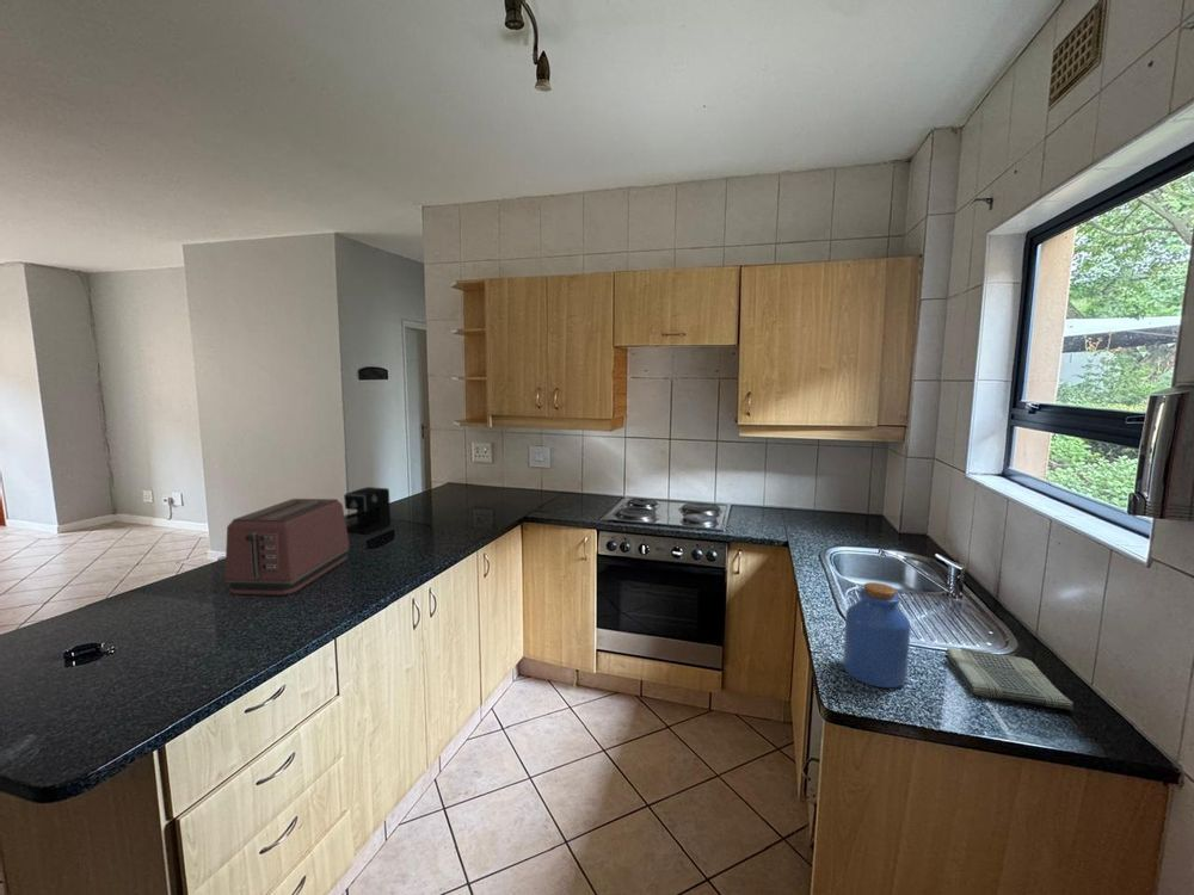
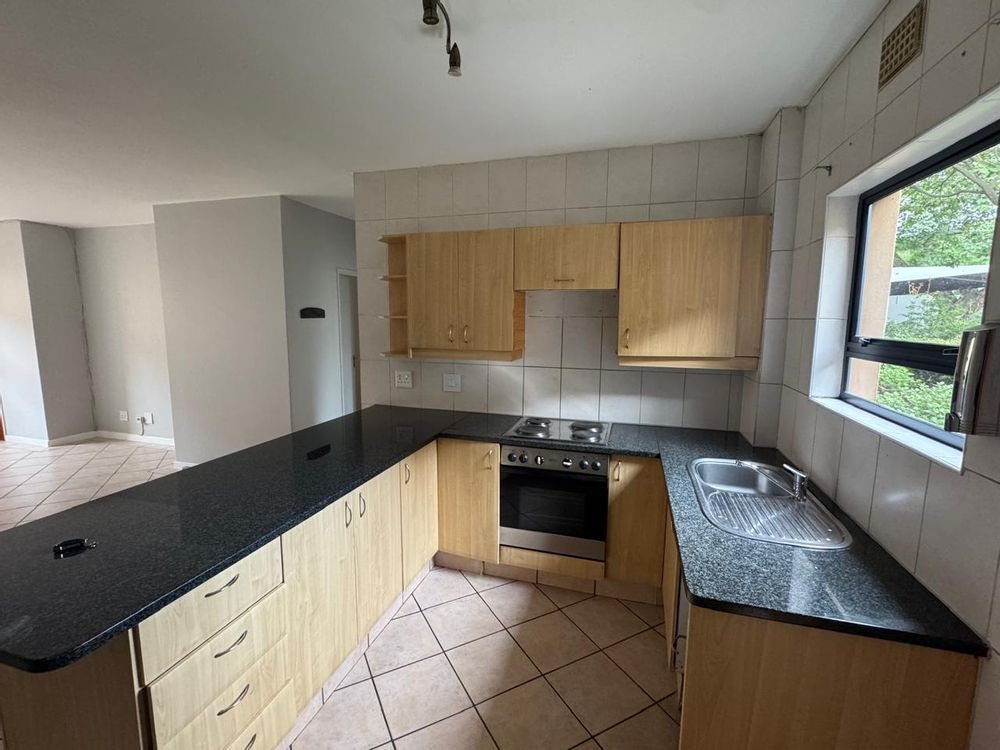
- coffee maker [343,486,431,535]
- jar [842,581,912,689]
- toaster [223,498,351,597]
- dish towel [944,647,1075,711]
